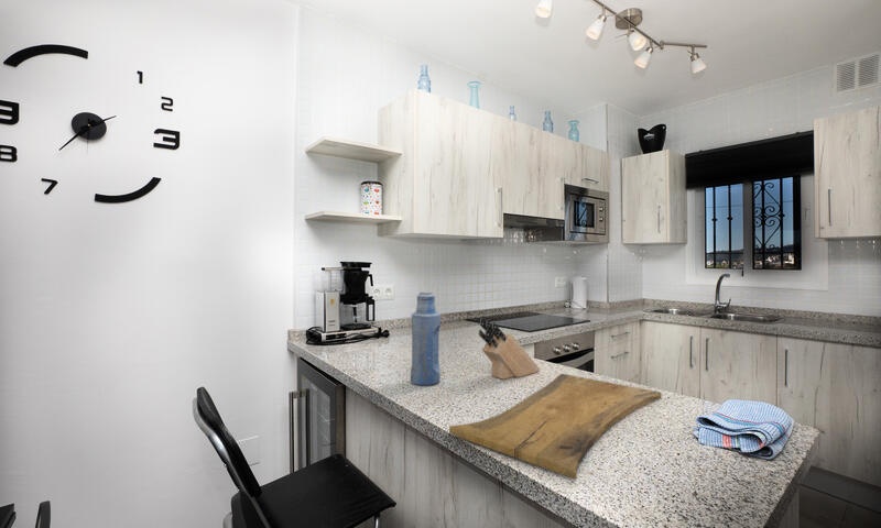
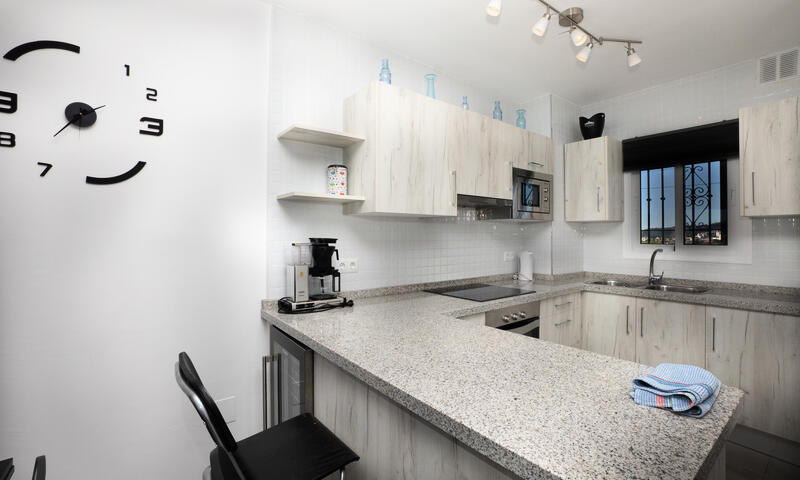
- knife block [478,318,541,381]
- bottle [410,290,442,387]
- cutting board [448,373,663,481]
